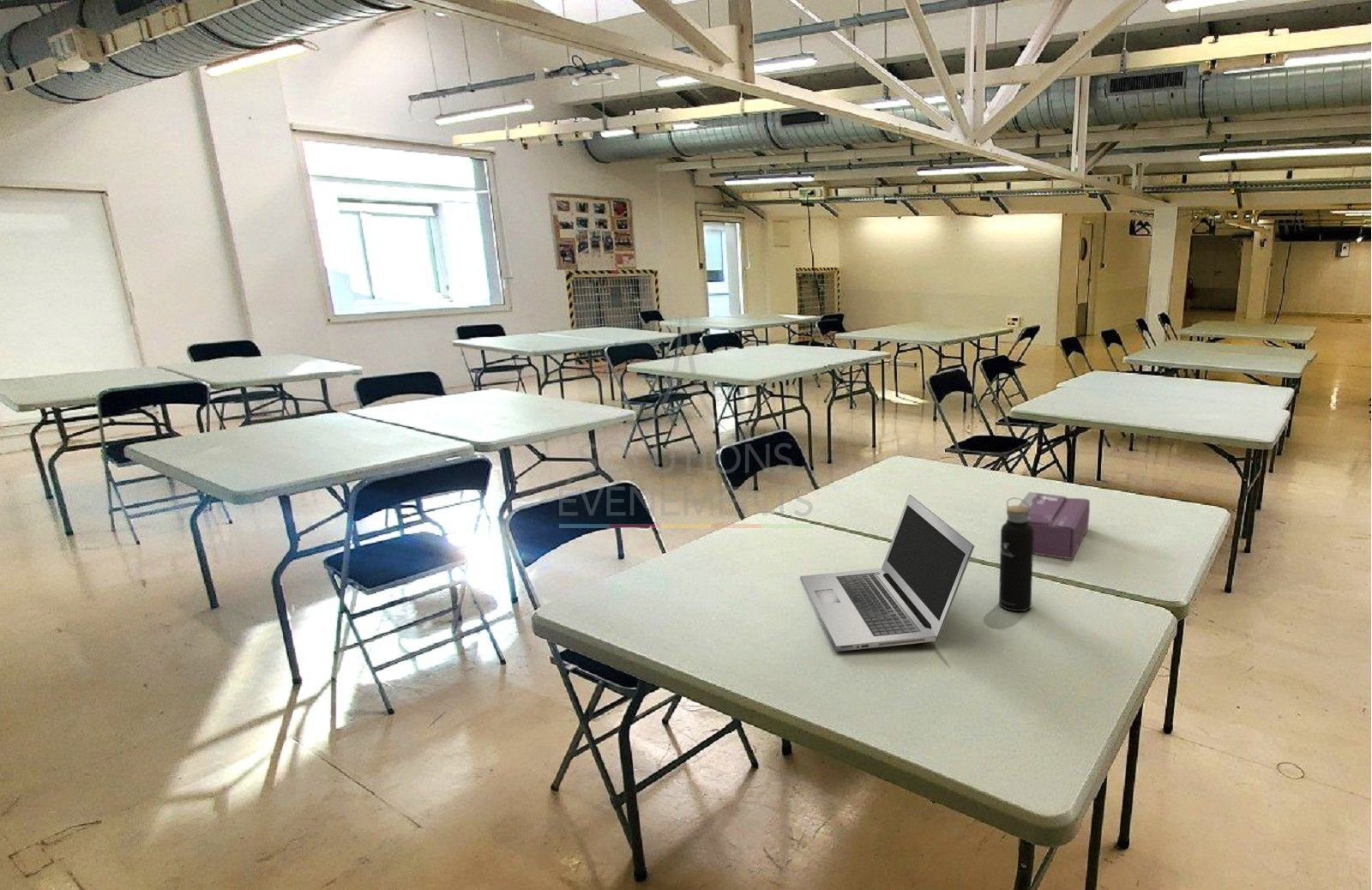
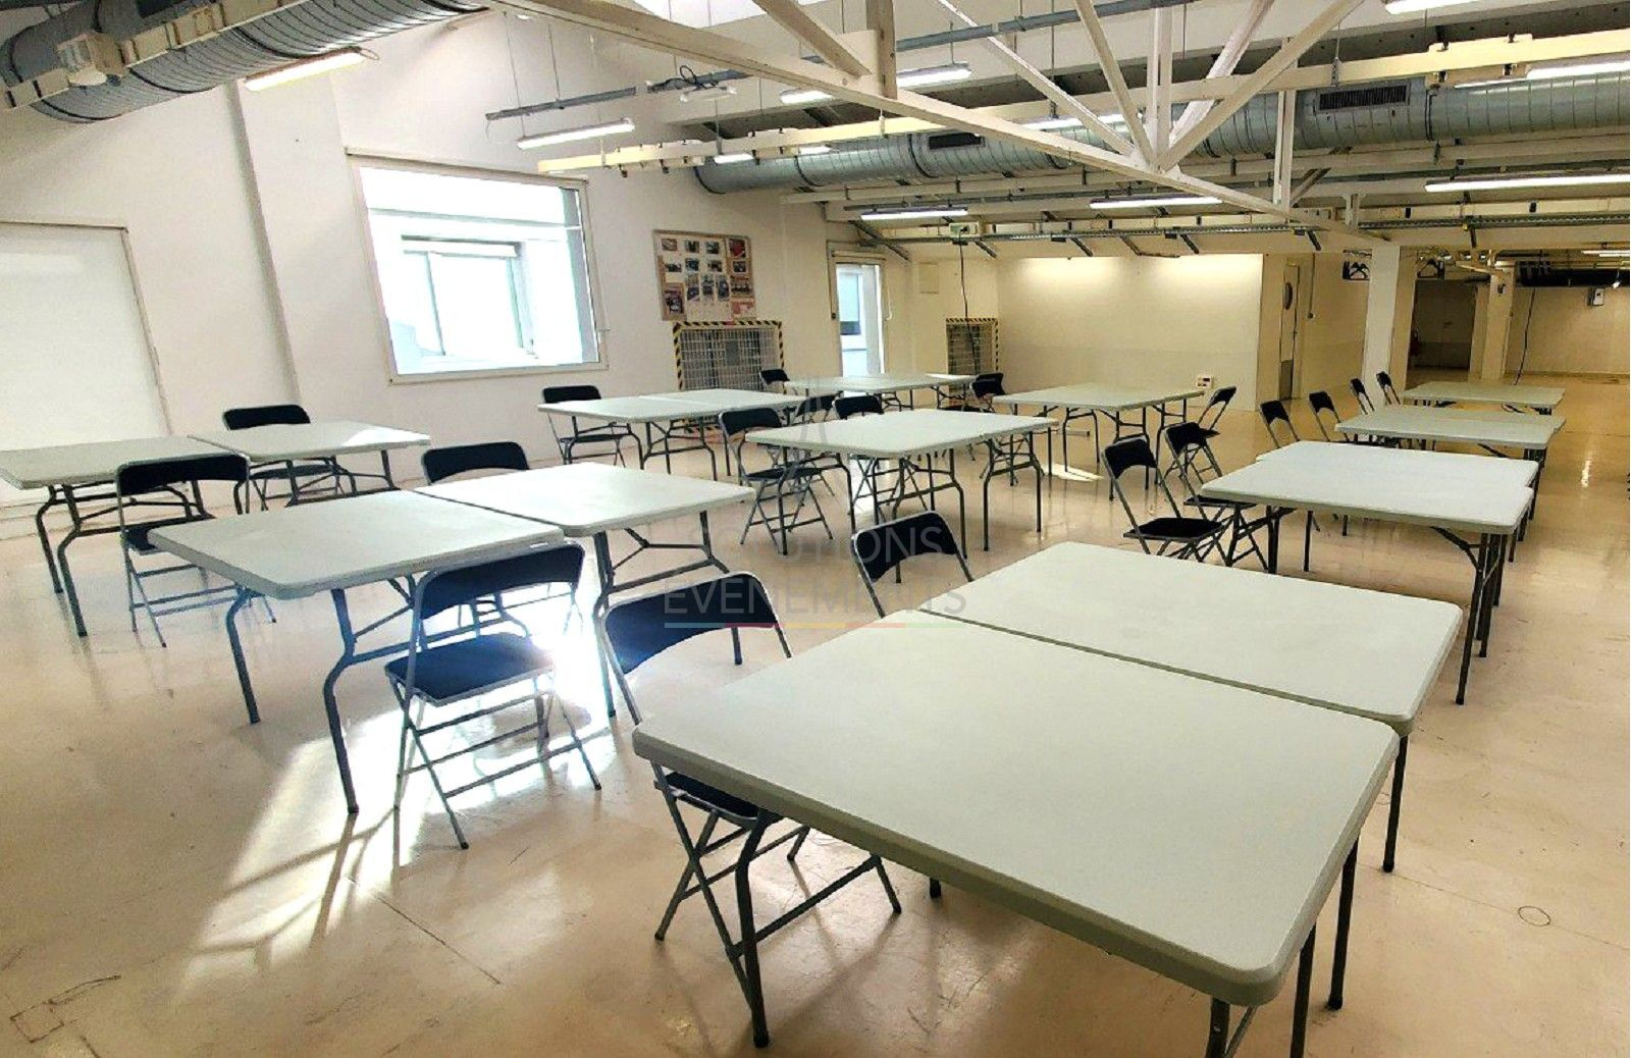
- water bottle [998,496,1034,612]
- tissue box [1005,491,1091,560]
- laptop [799,494,975,652]
